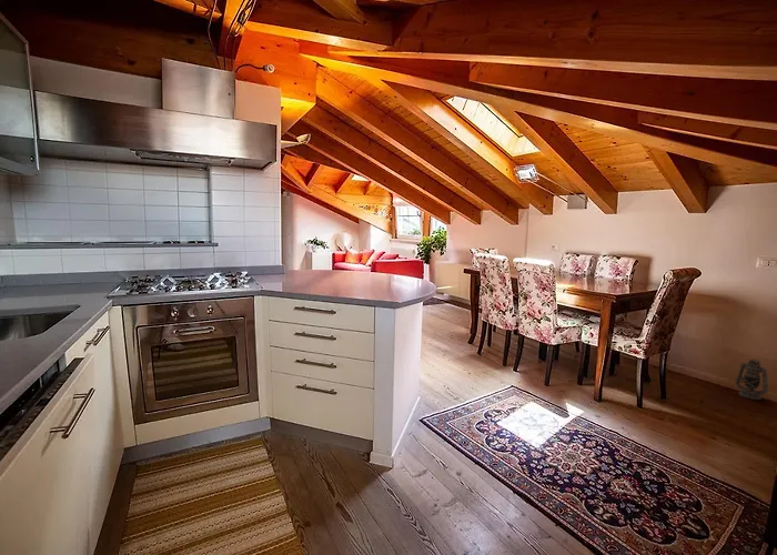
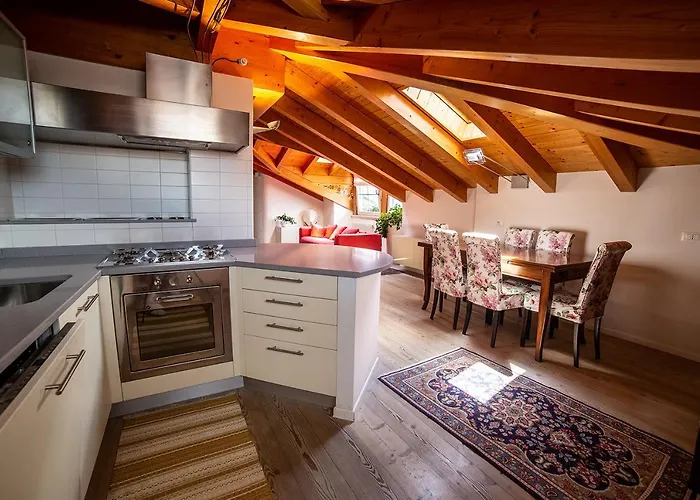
- lantern [734,357,770,401]
